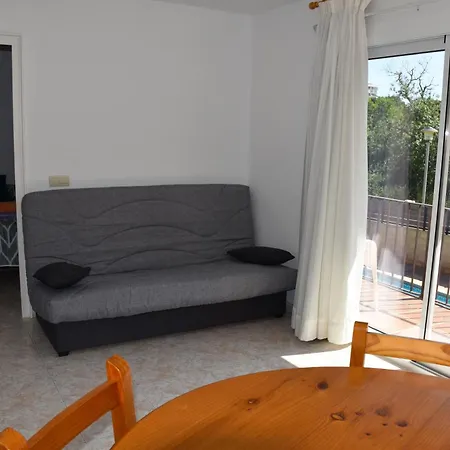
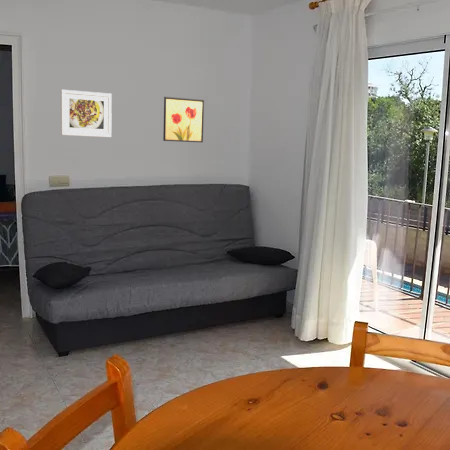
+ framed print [60,89,113,138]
+ wall art [162,96,205,143]
